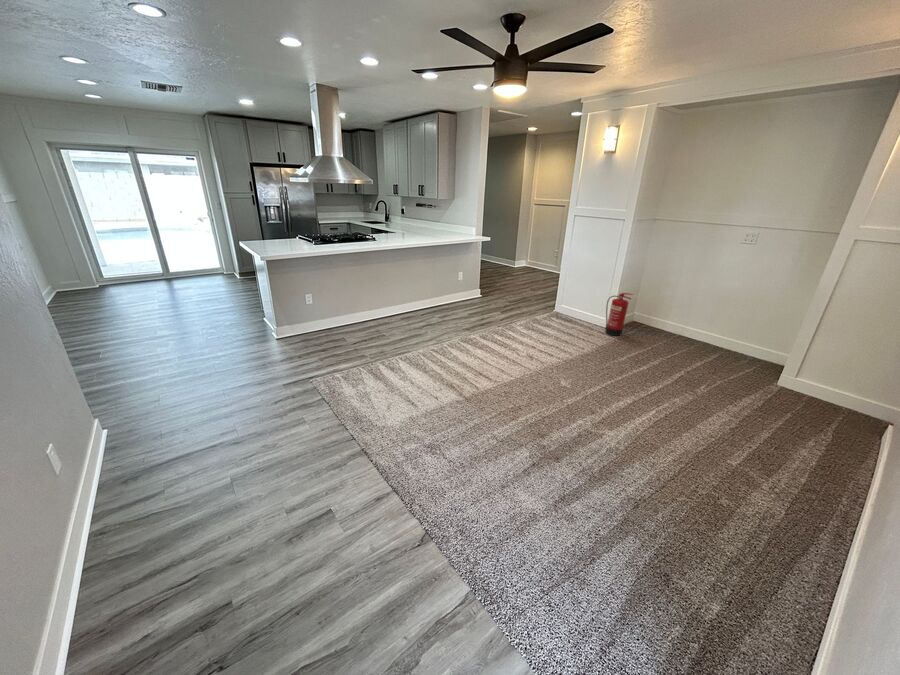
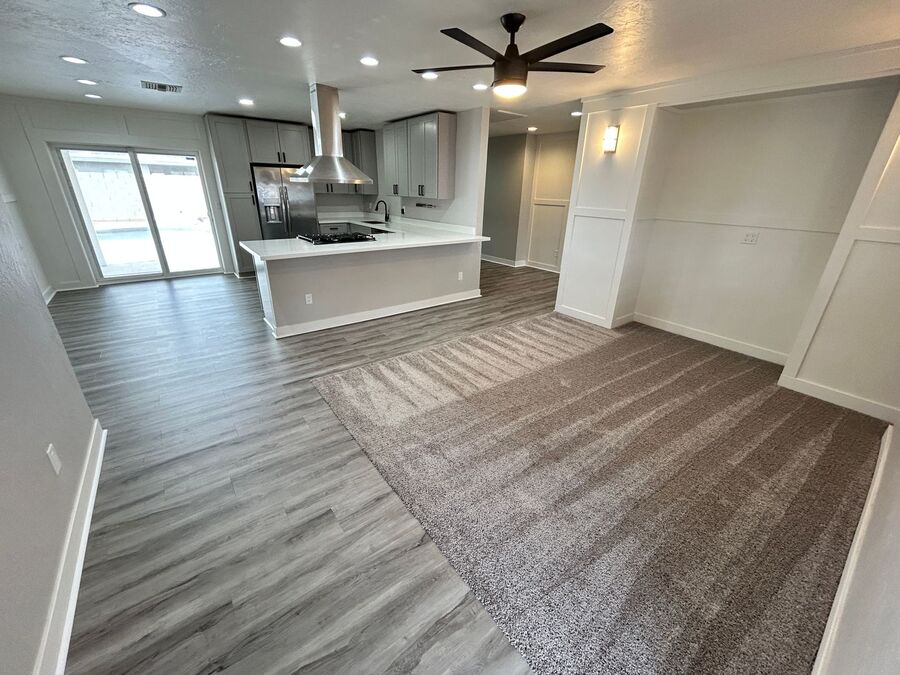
- fire extinguisher [604,292,635,337]
